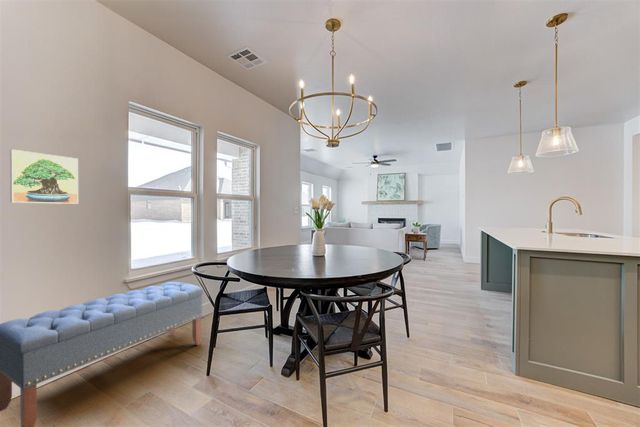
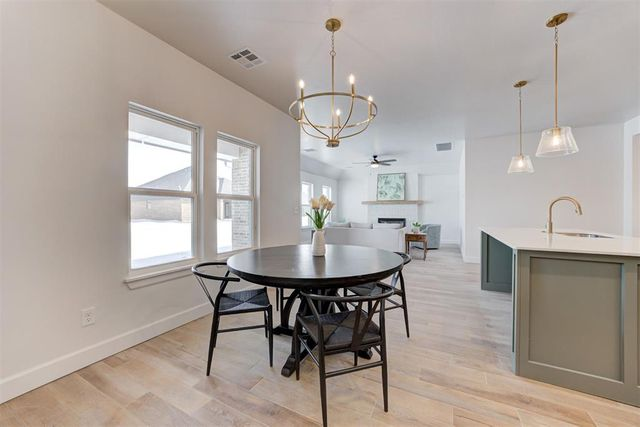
- bench [0,281,205,427]
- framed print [9,149,79,205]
